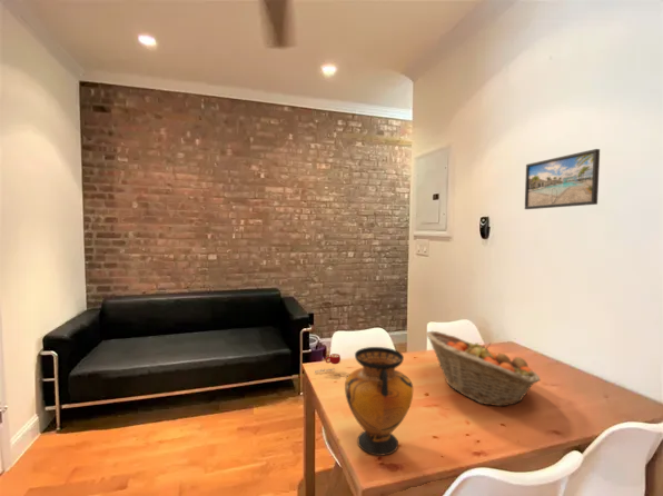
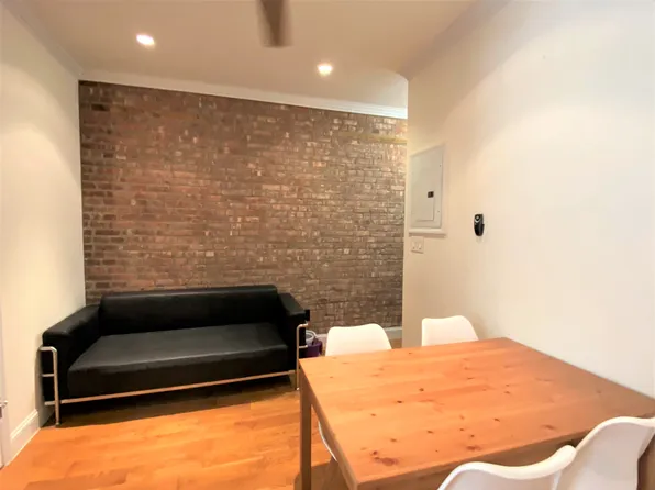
- mug [314,353,342,374]
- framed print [524,148,601,210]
- vase [344,346,414,457]
- fruit basket [425,330,542,407]
